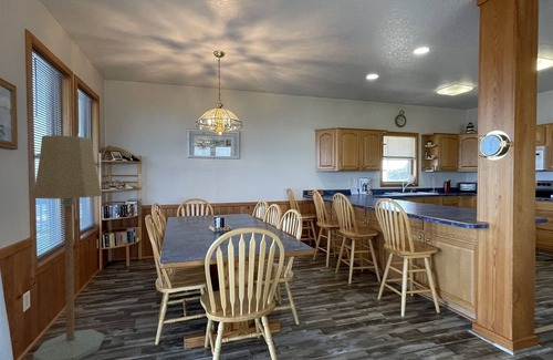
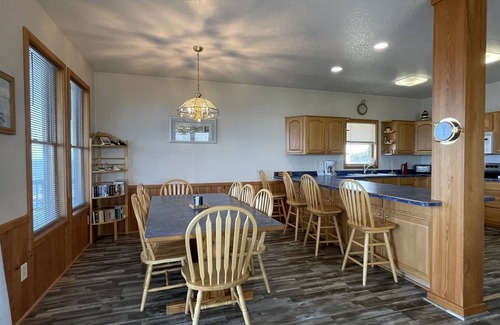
- floor lamp [31,134,105,360]
